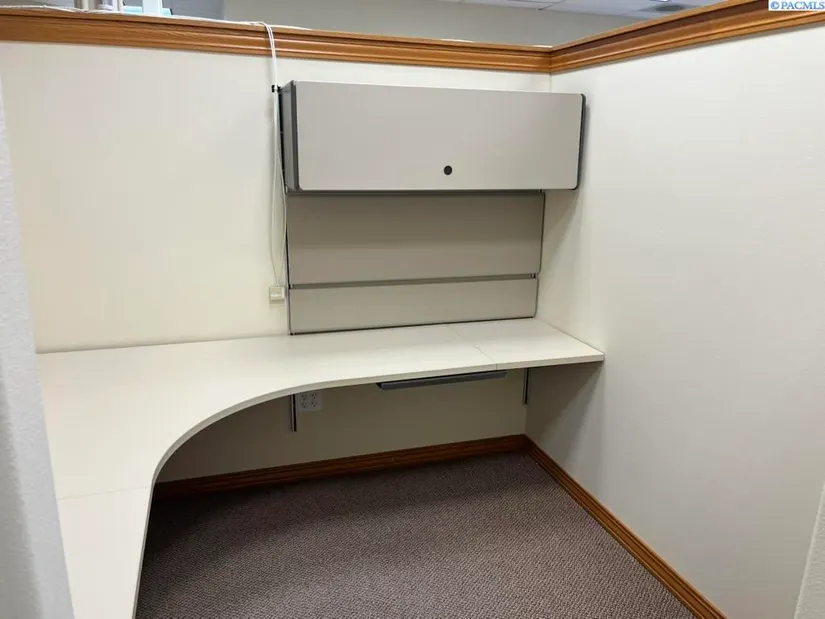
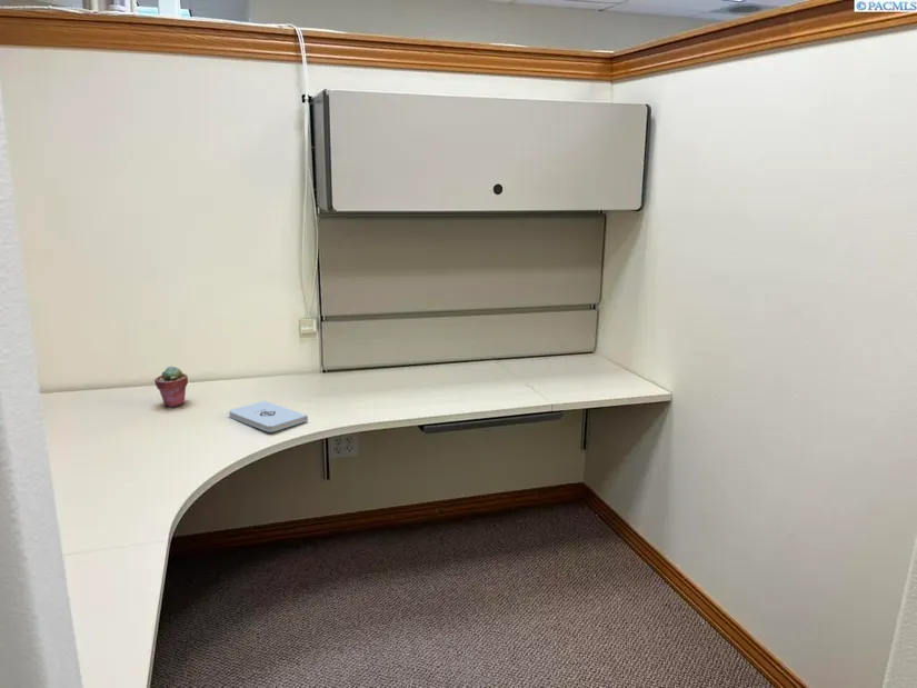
+ notepad [228,400,309,433]
+ potted succulent [153,366,189,408]
